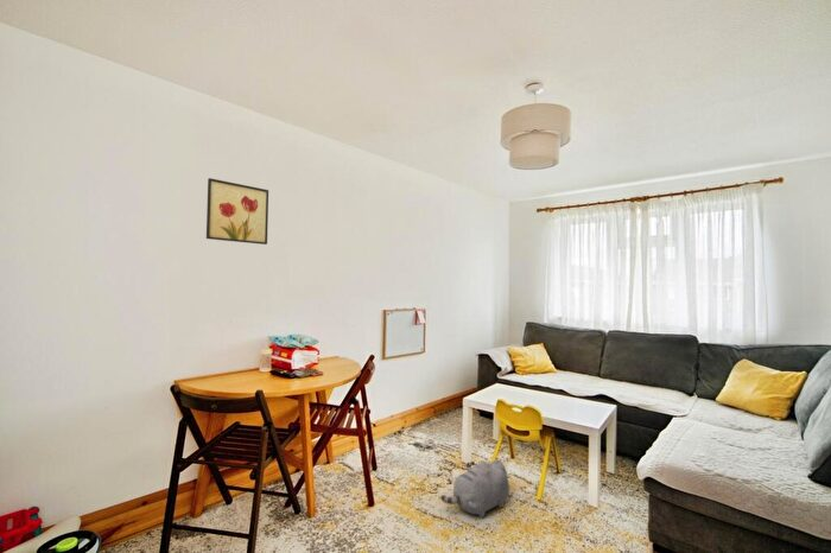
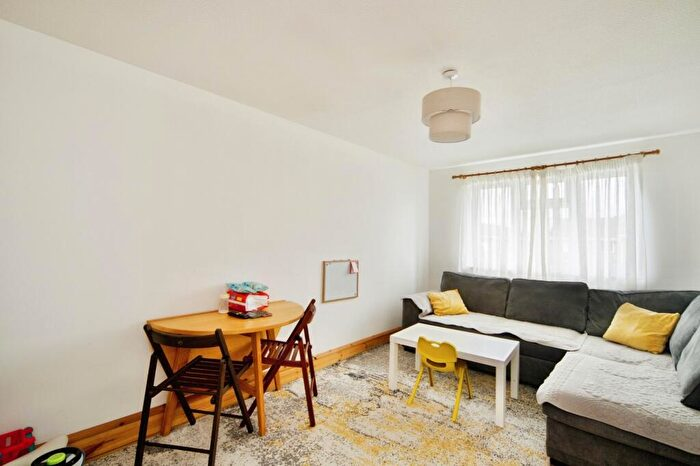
- plush toy [439,458,510,520]
- wall art [205,177,269,246]
